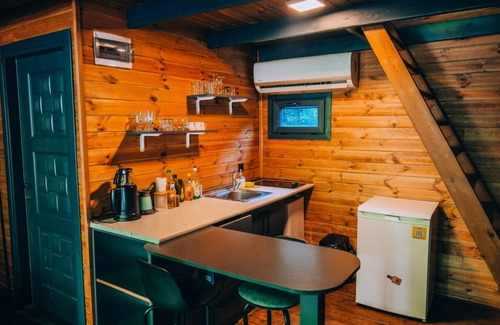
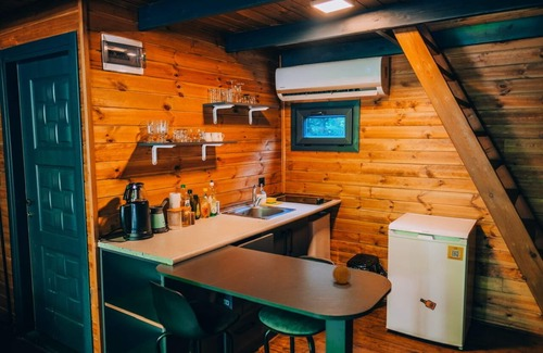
+ fruit [331,264,352,285]
